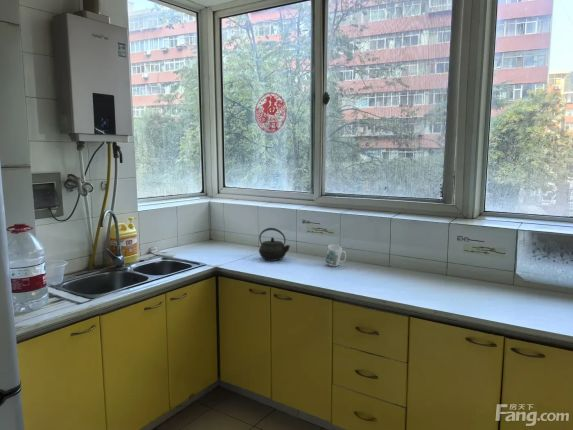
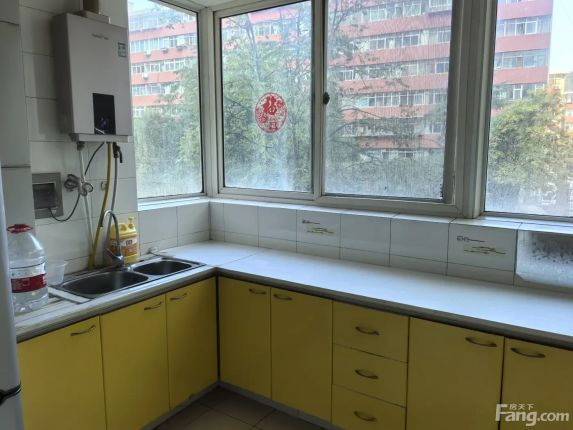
- kettle [258,227,291,262]
- mug [324,244,347,267]
